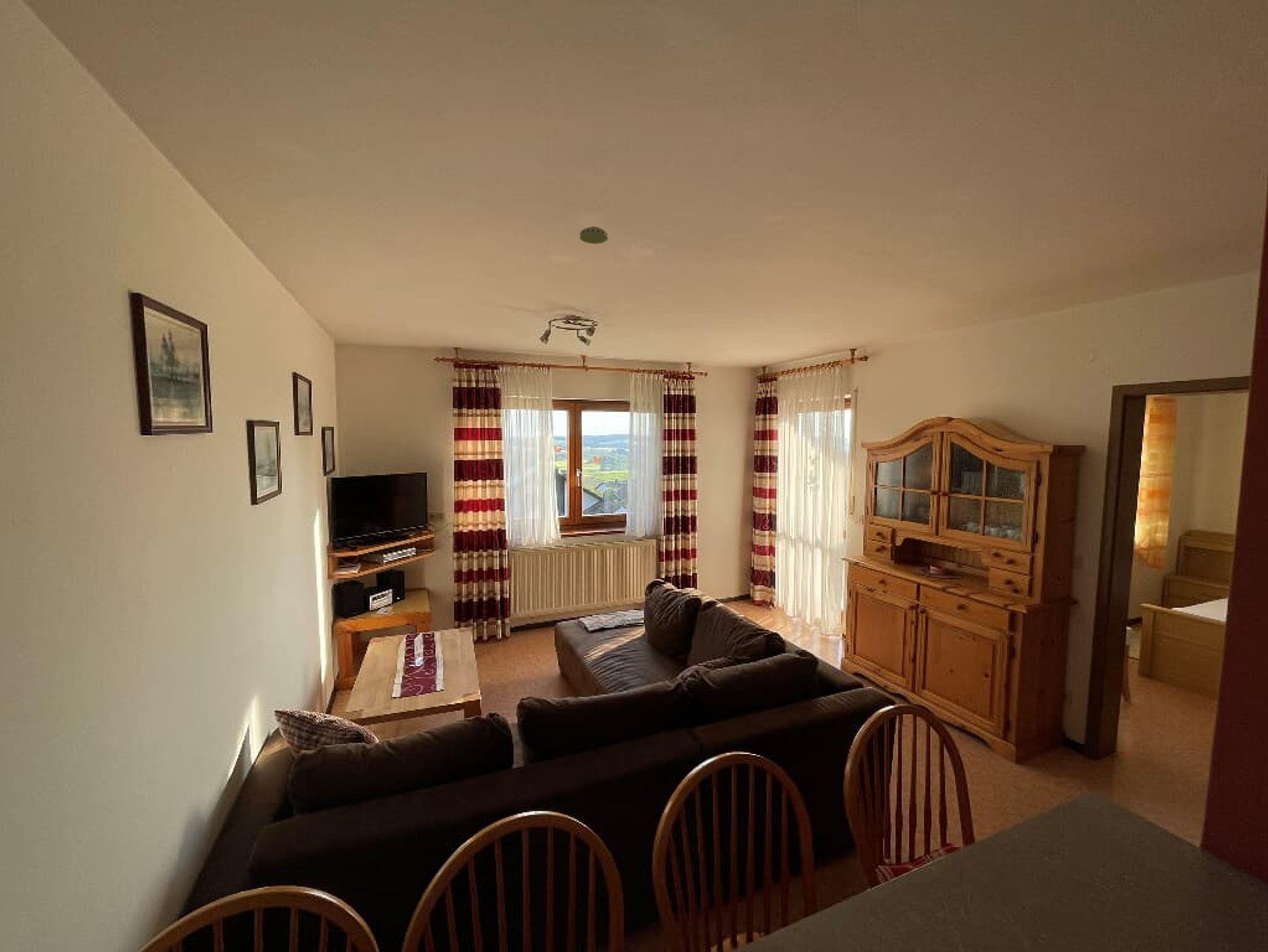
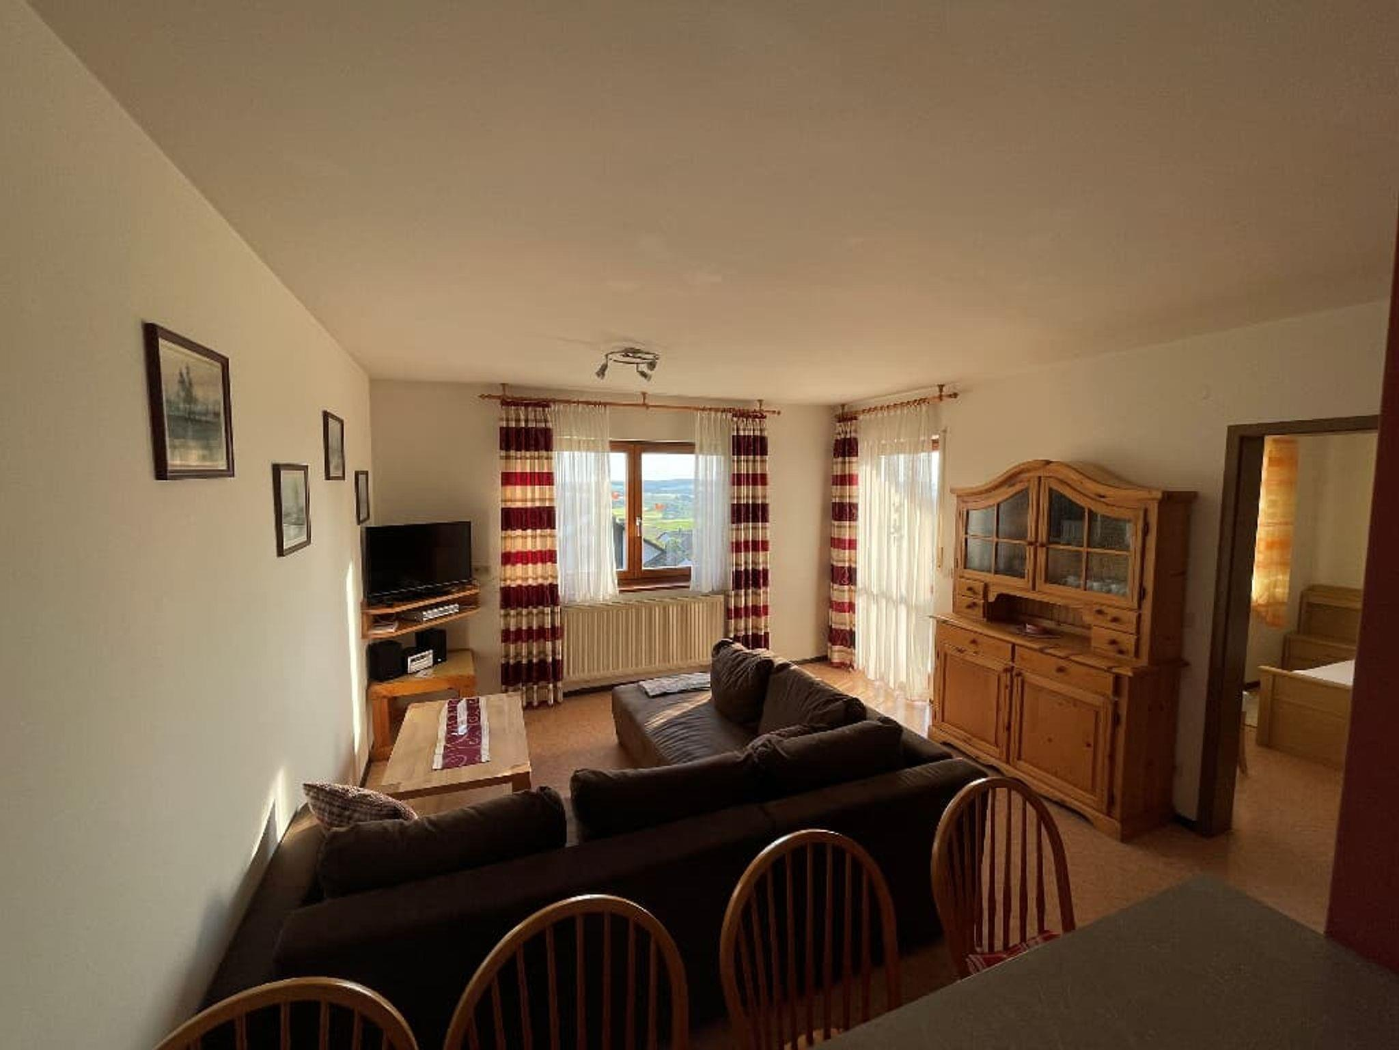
- smoke detector [579,226,609,244]
